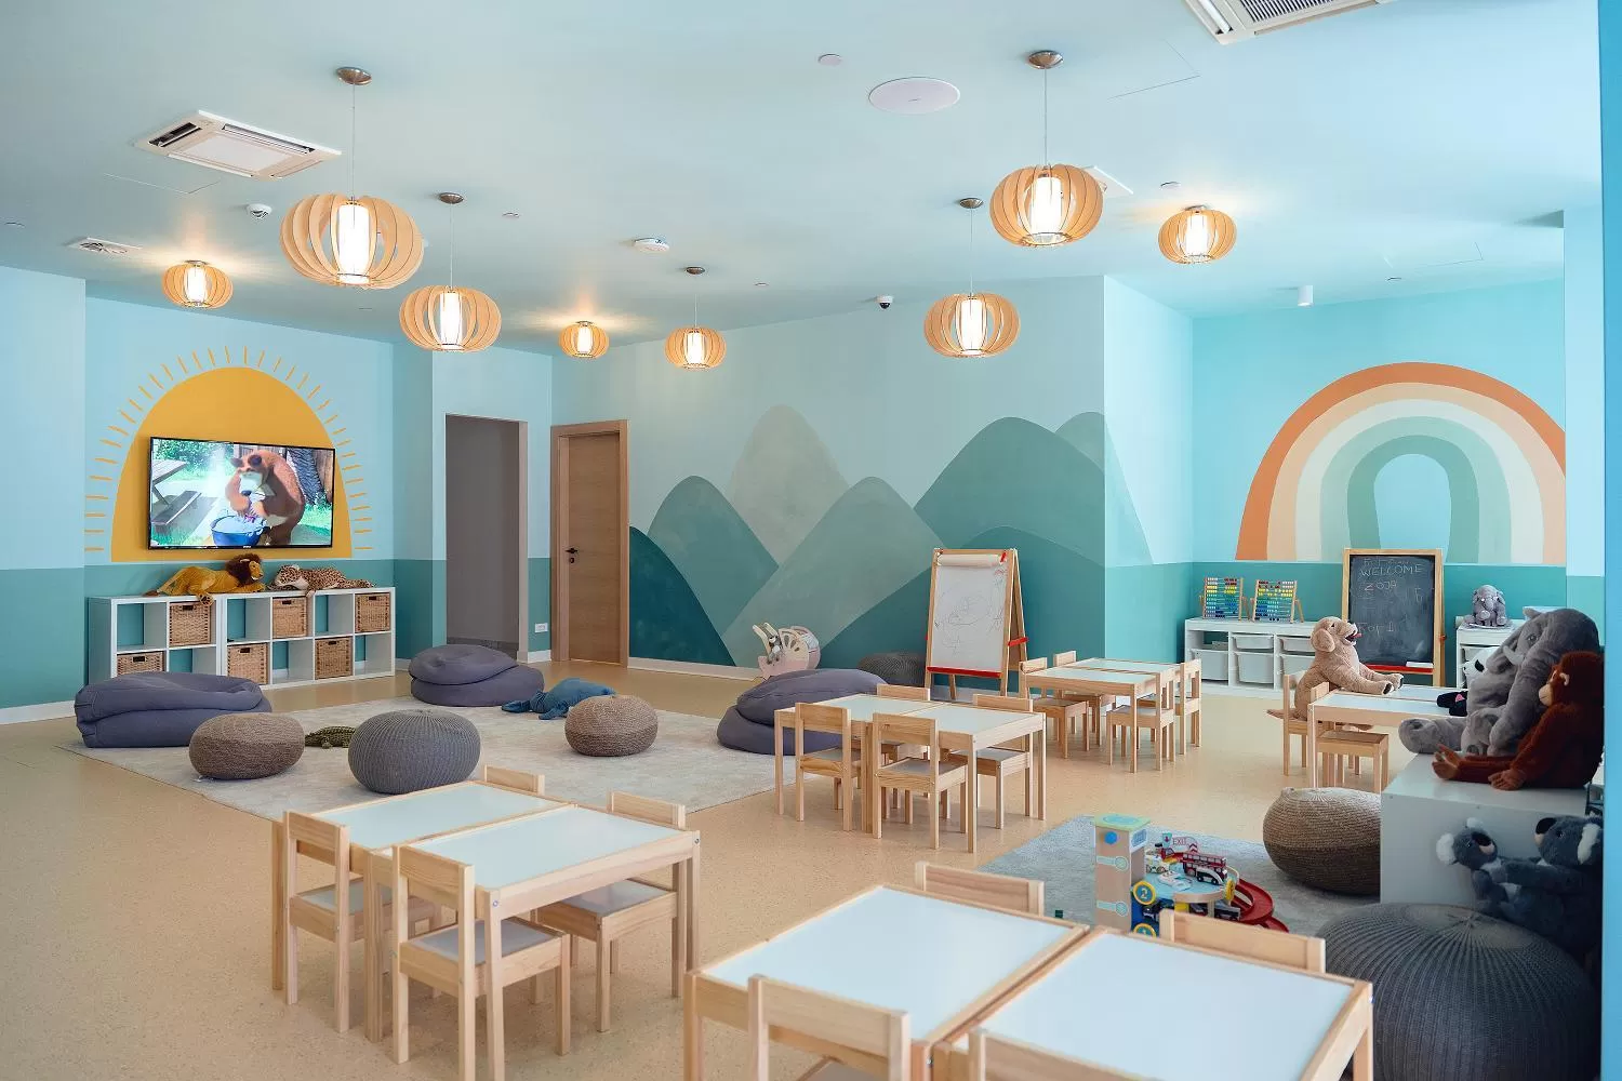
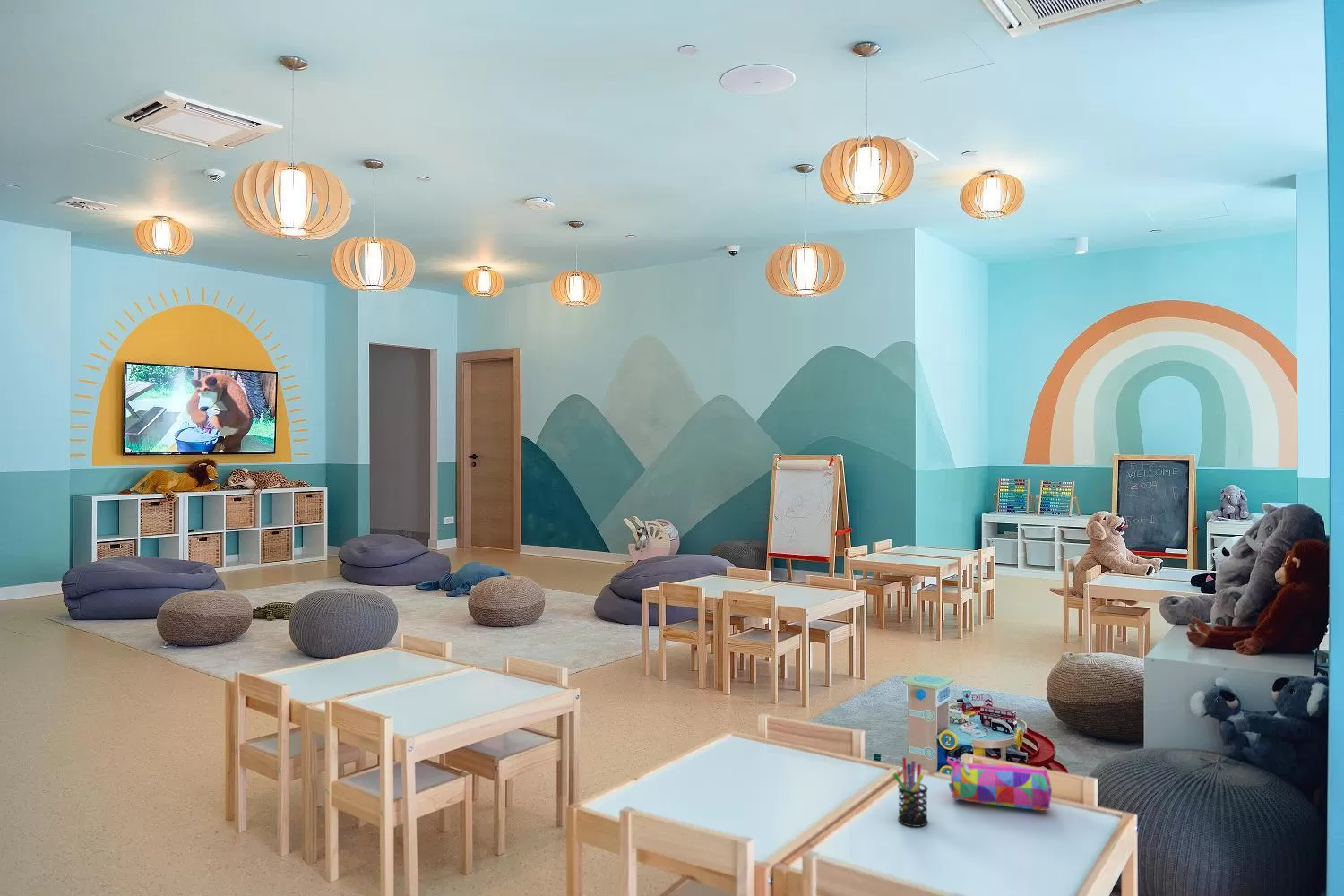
+ pencil case [946,756,1053,812]
+ pen holder [892,756,928,828]
